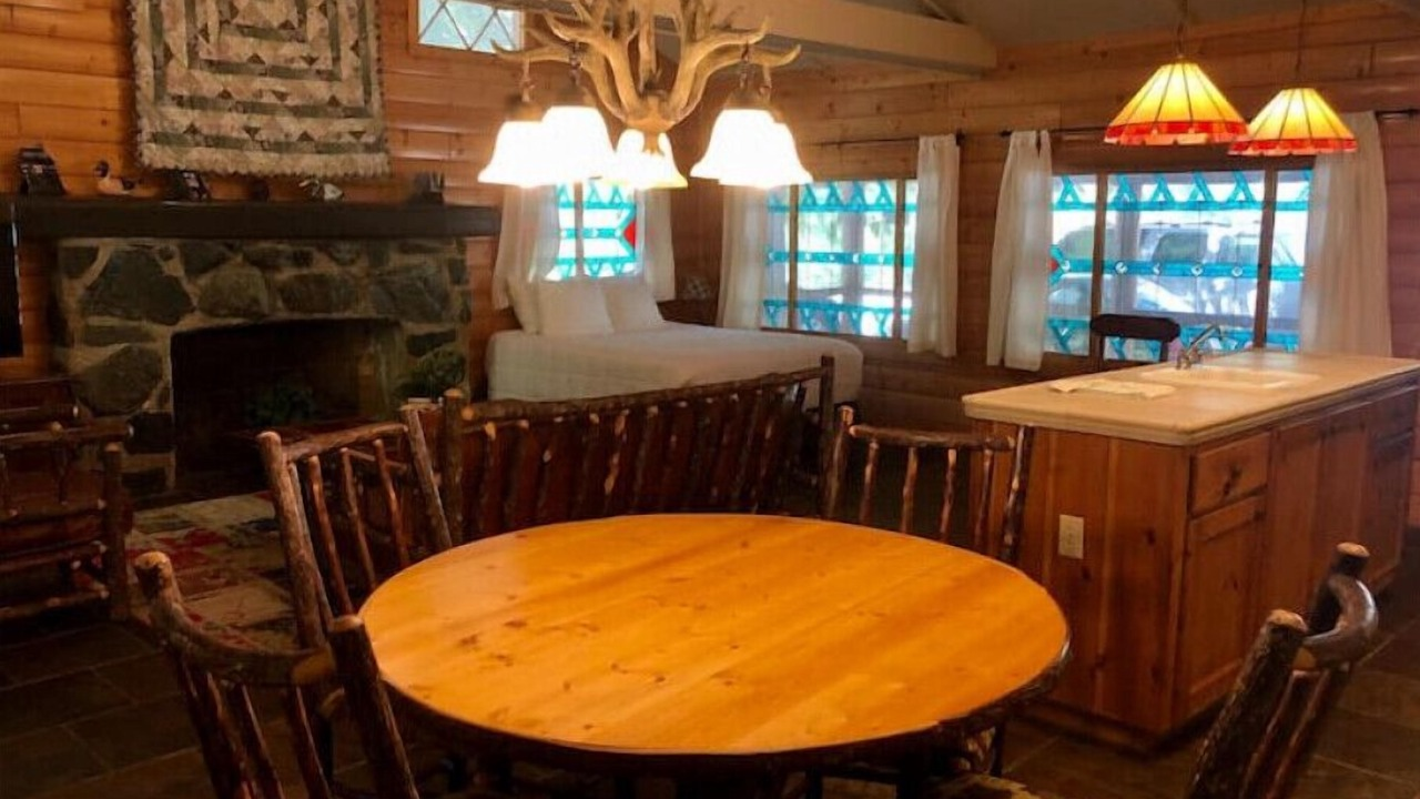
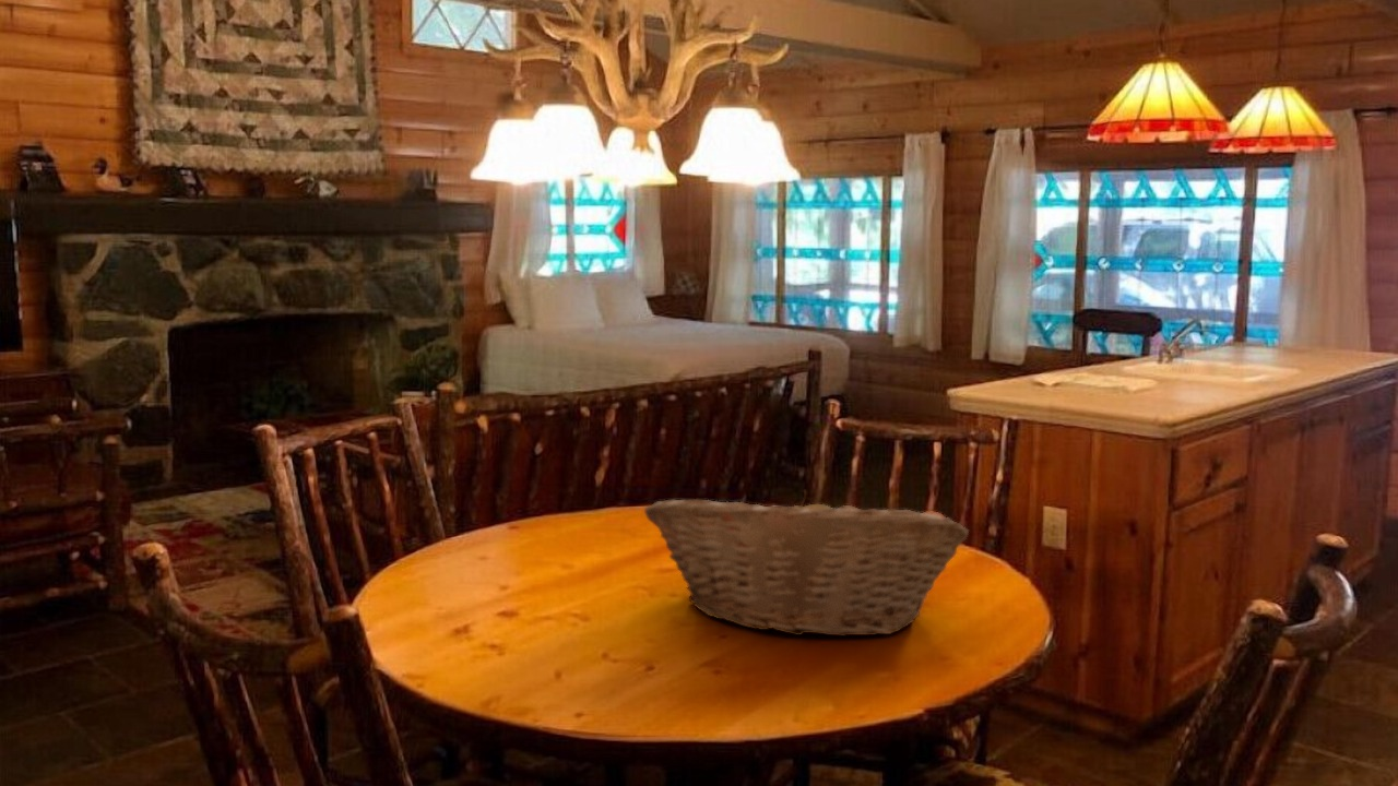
+ fruit basket [643,488,970,638]
